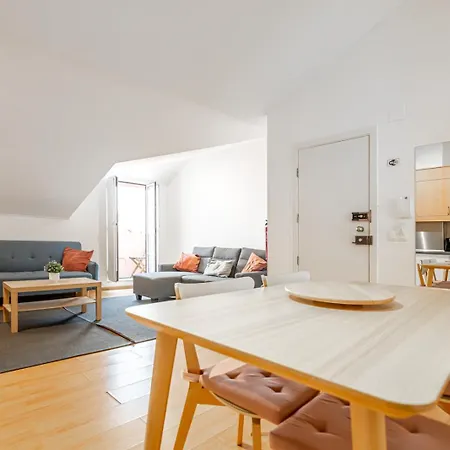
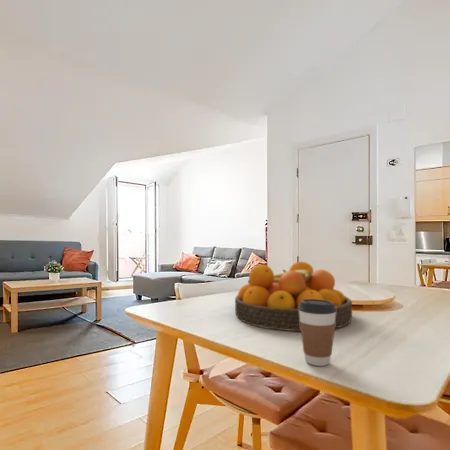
+ coffee cup [298,299,336,367]
+ fruit bowl [234,261,353,332]
